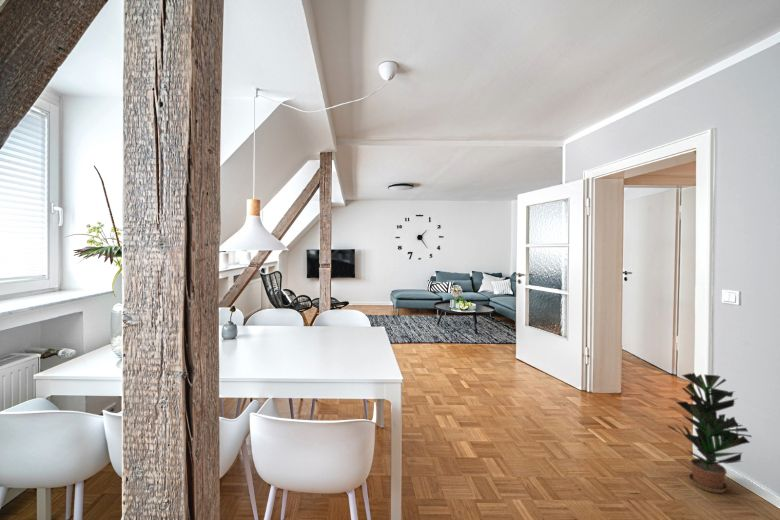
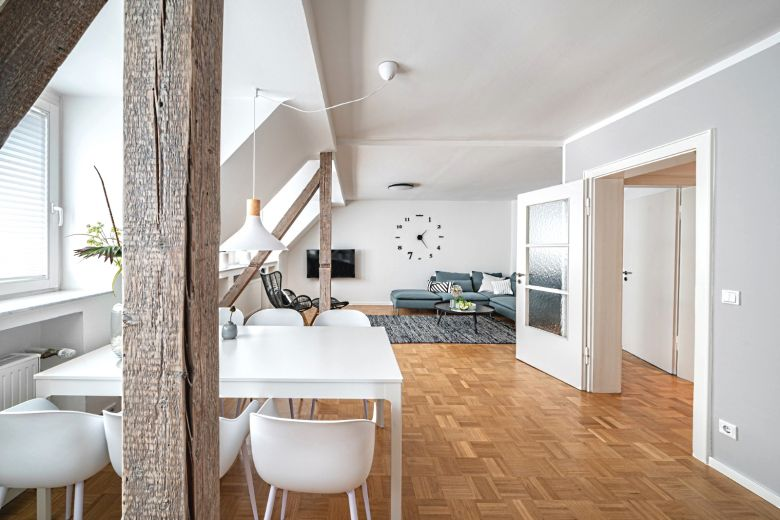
- potted plant [666,372,753,494]
